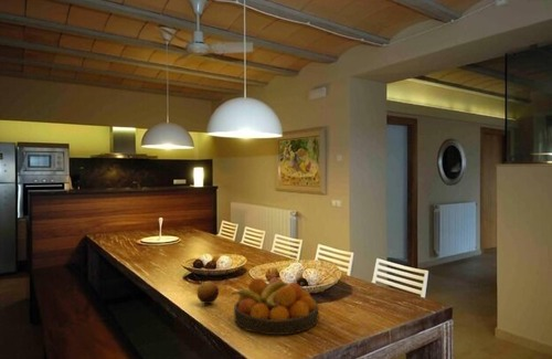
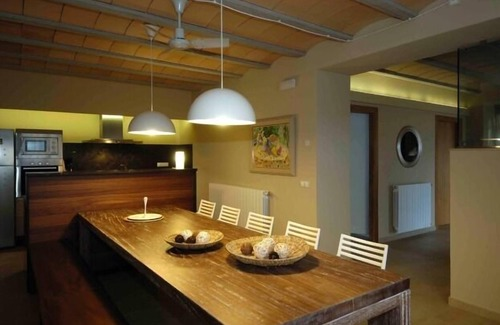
- fruit bowl [231,277,320,336]
- fruit [197,281,220,305]
